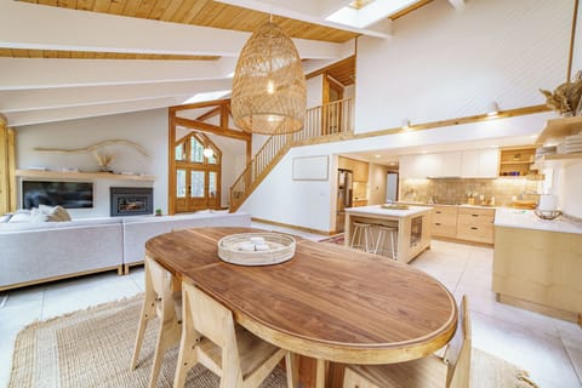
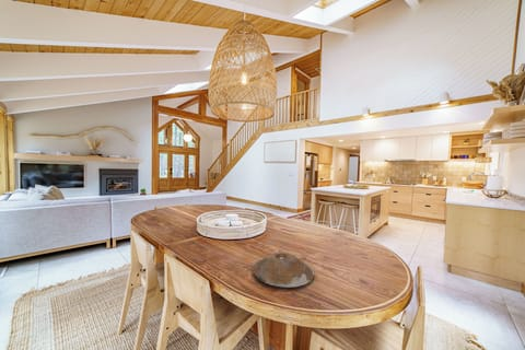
+ plate [252,252,315,289]
